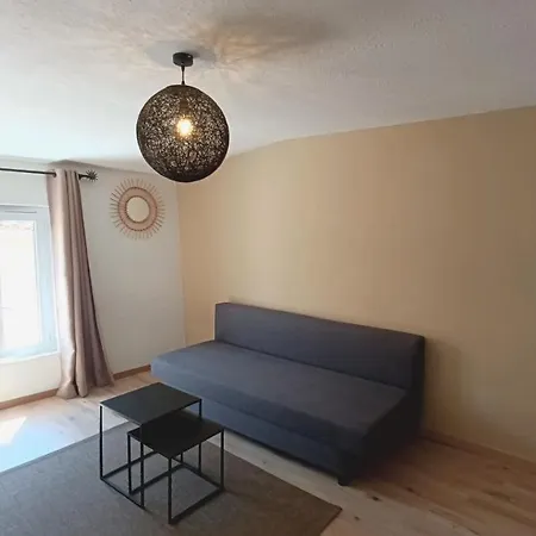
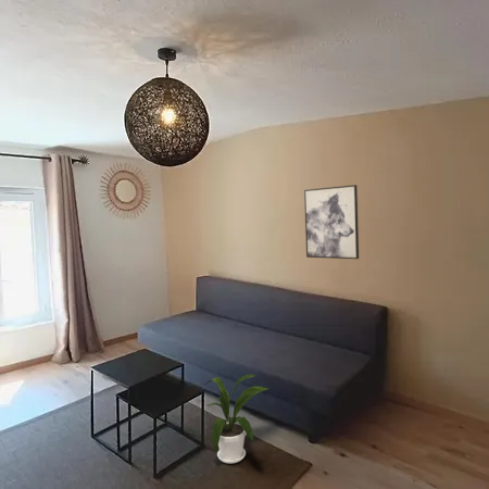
+ house plant [203,374,269,464]
+ wall art [303,184,360,260]
